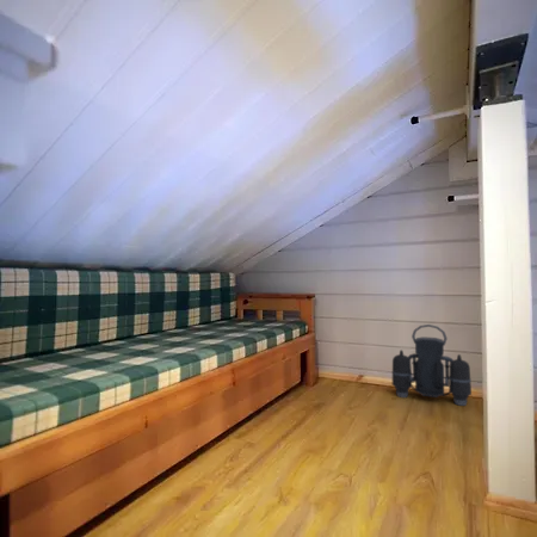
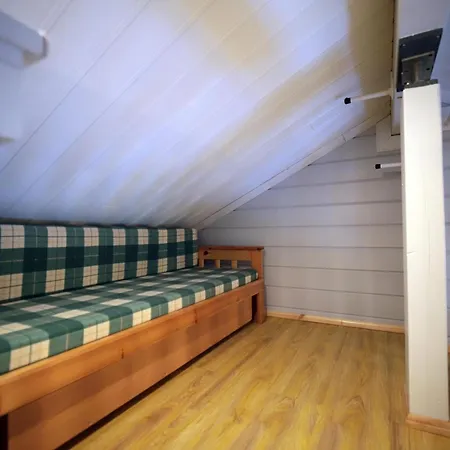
- backpack [390,323,473,407]
